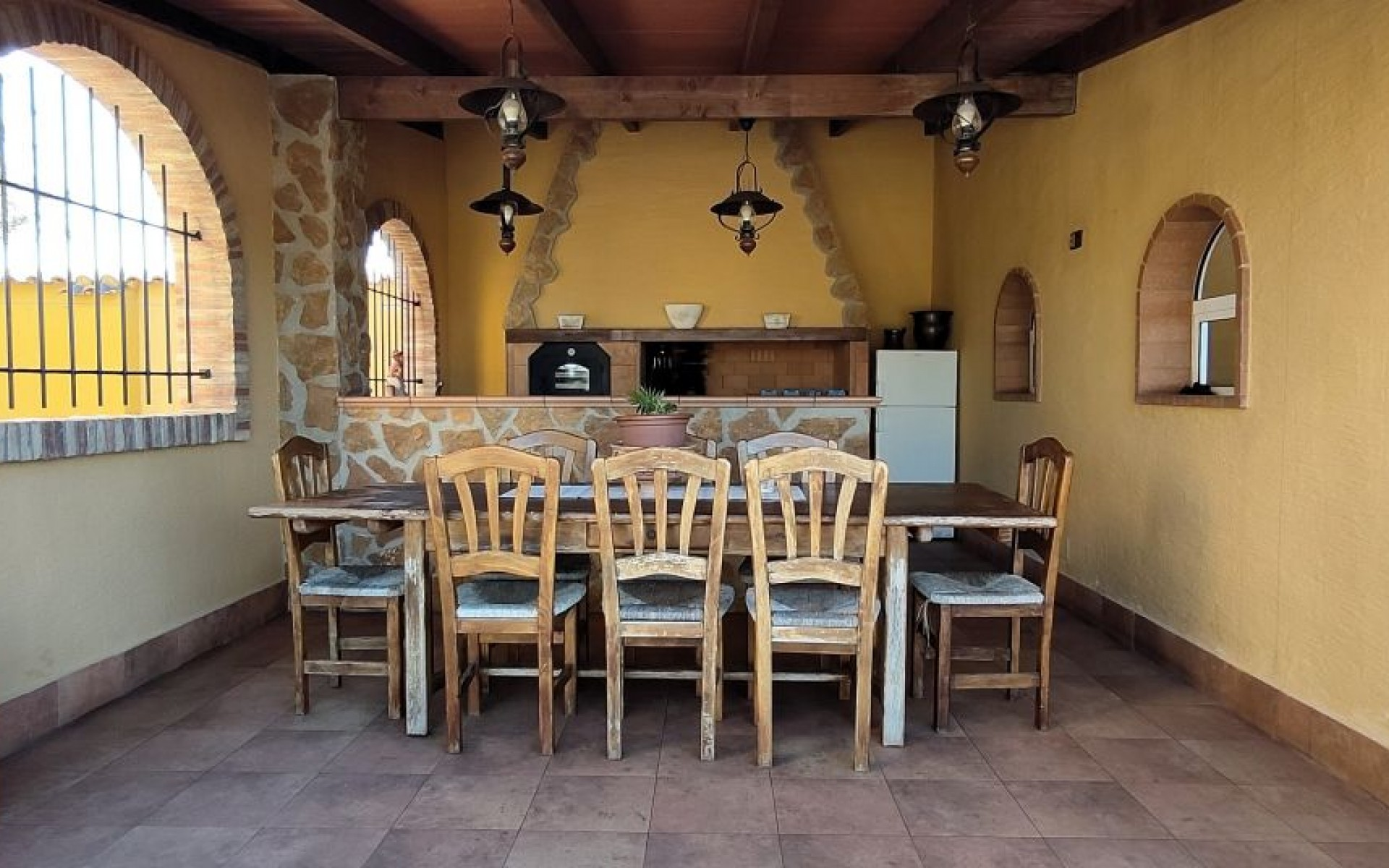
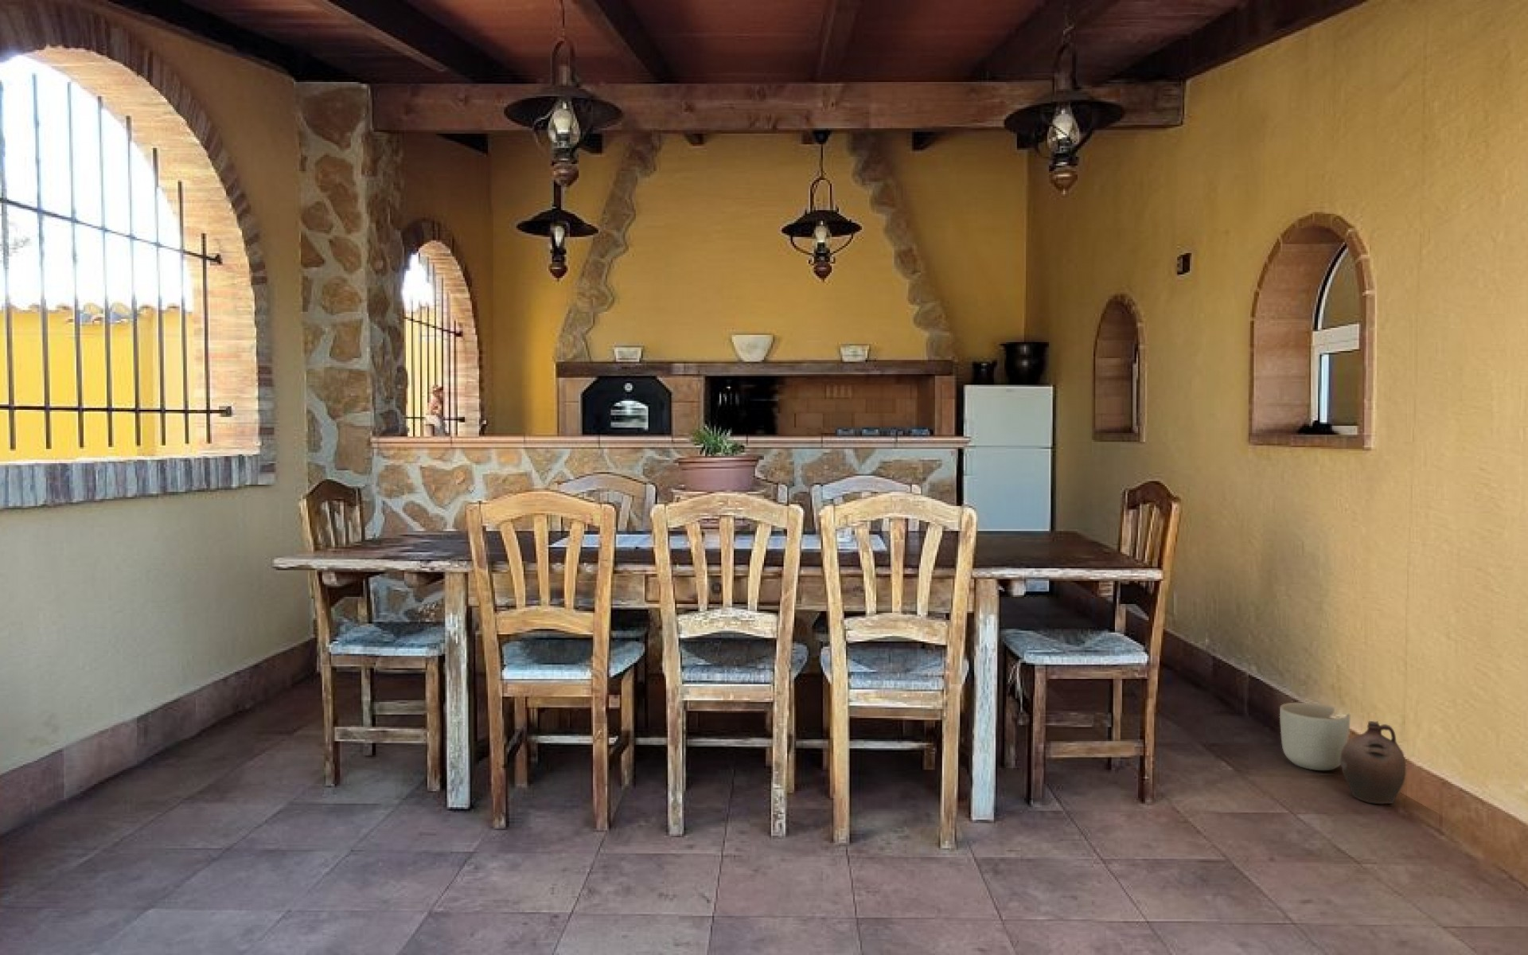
+ planter [1279,702,1351,771]
+ ceramic jug [1340,721,1406,804]
